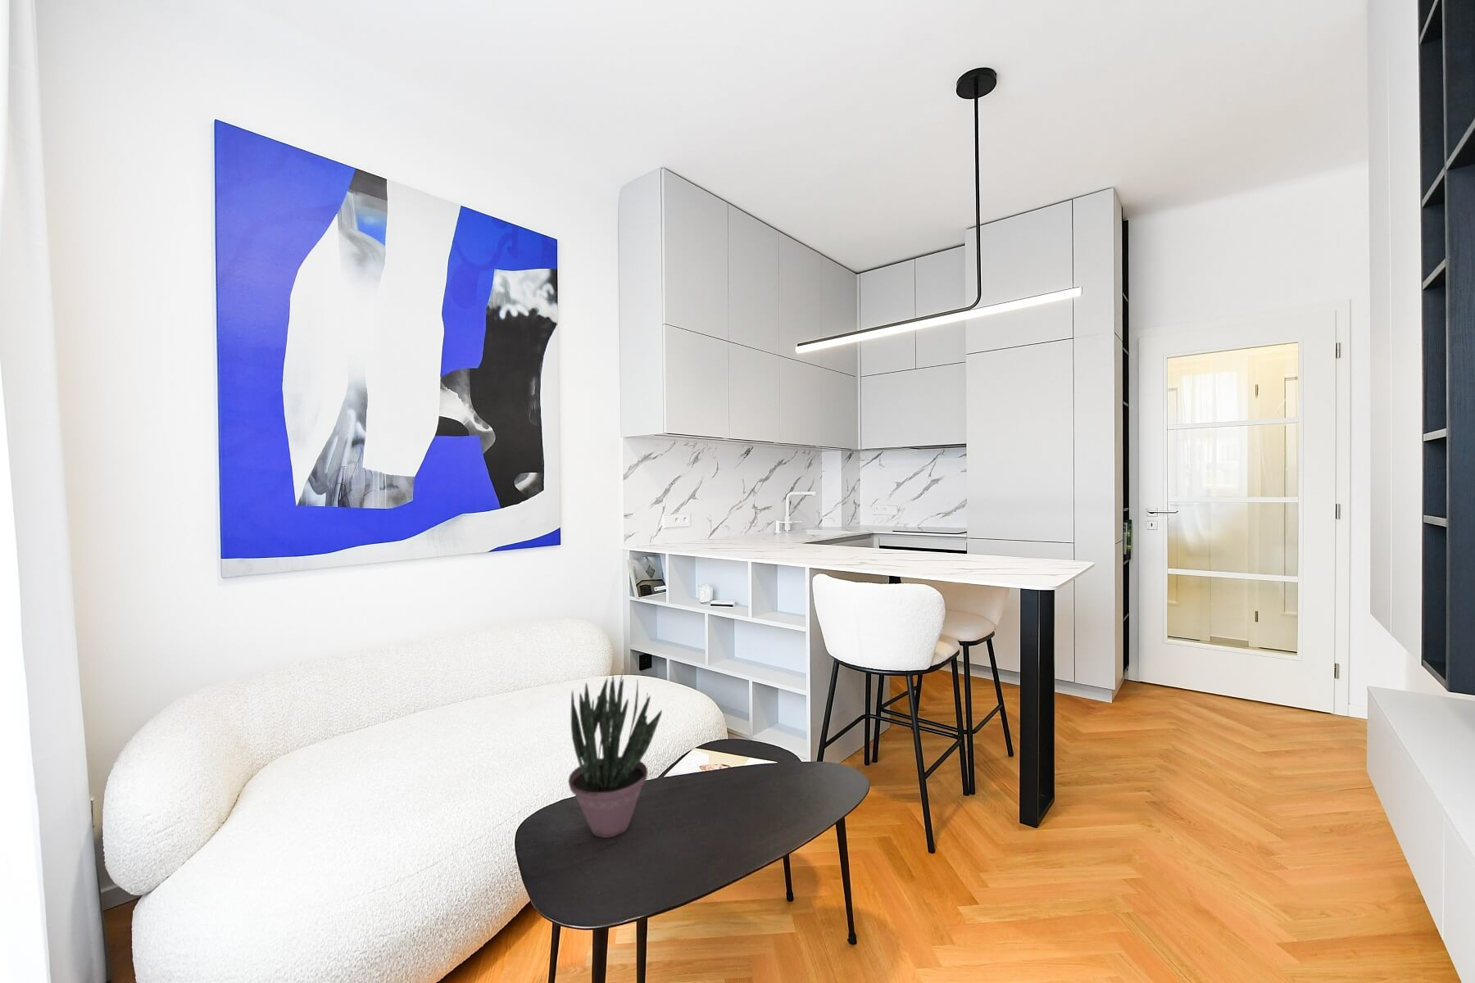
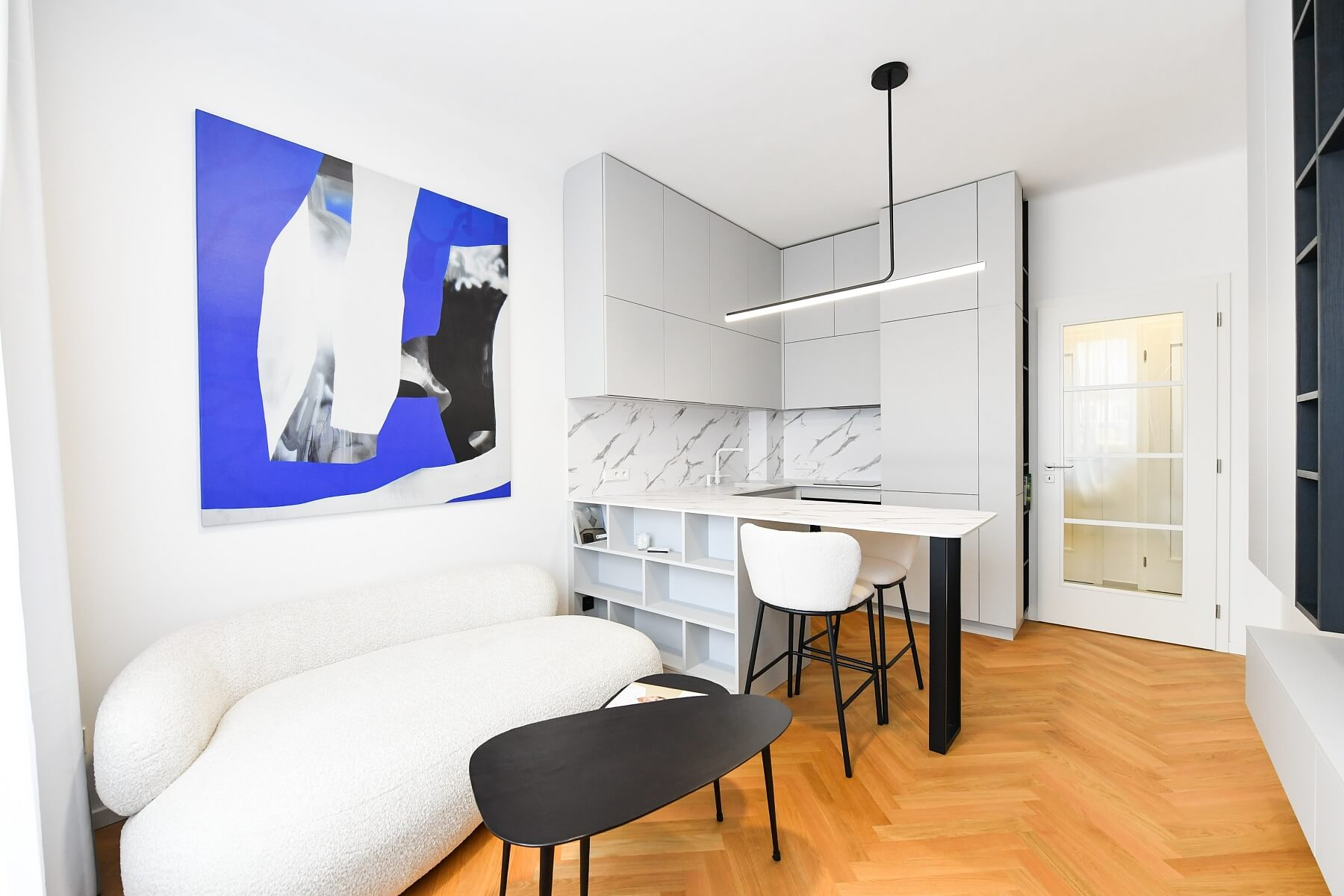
- potted plant [567,668,663,839]
